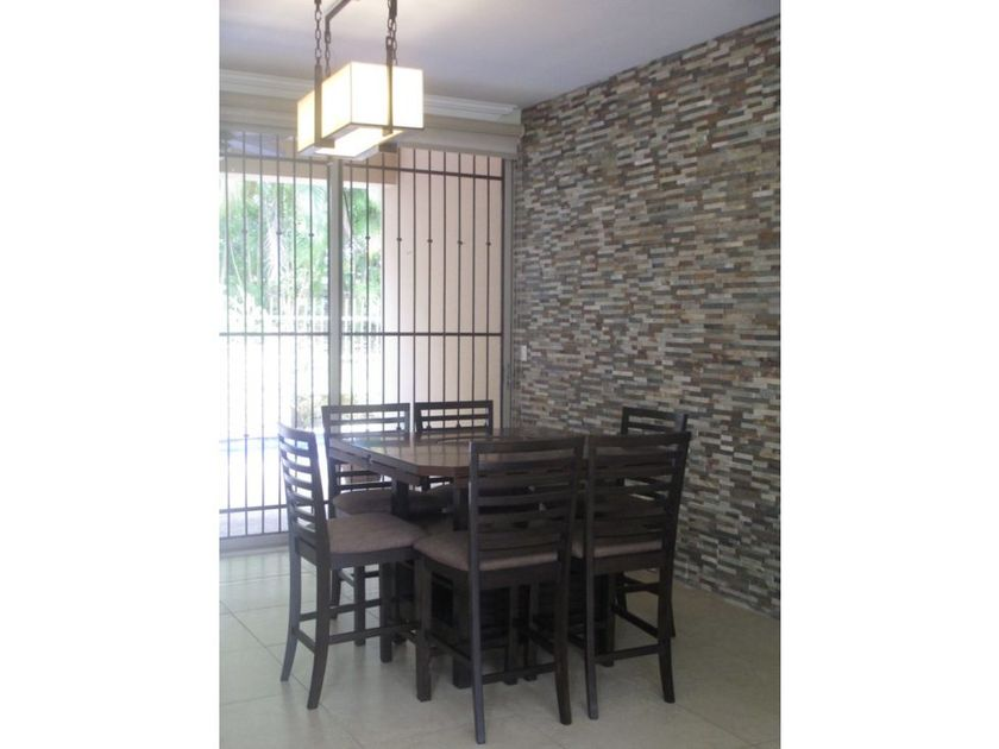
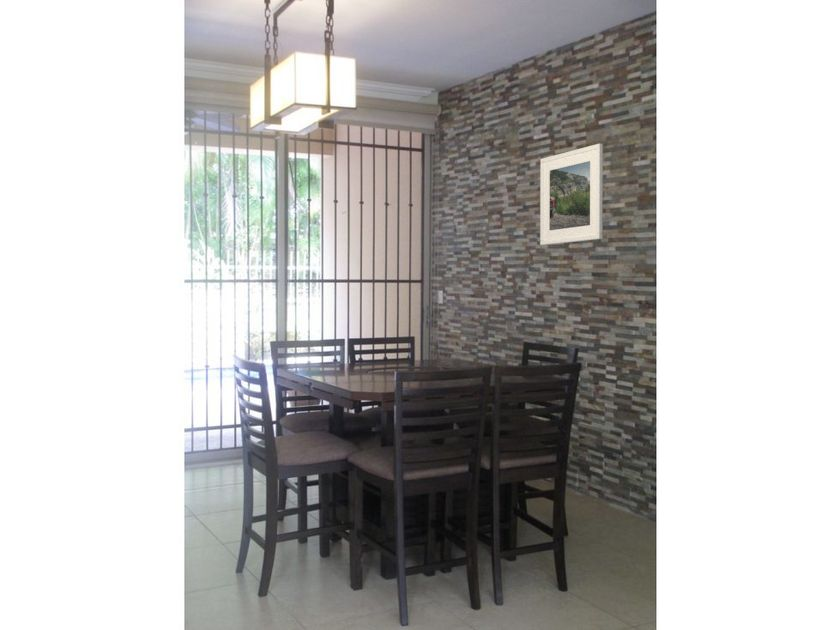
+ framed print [539,143,604,246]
